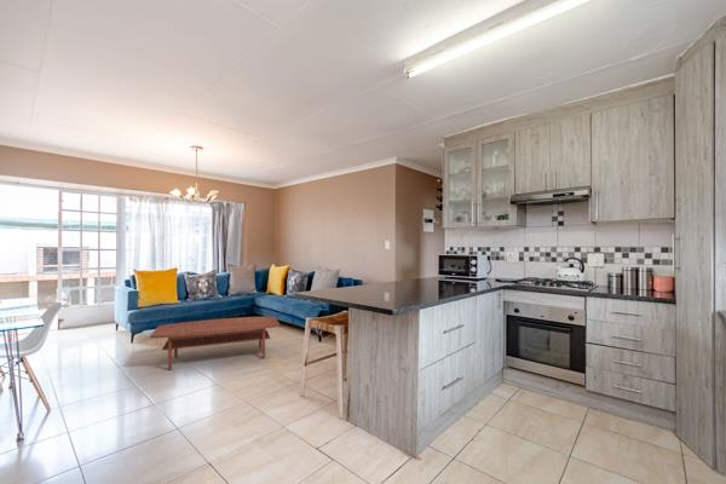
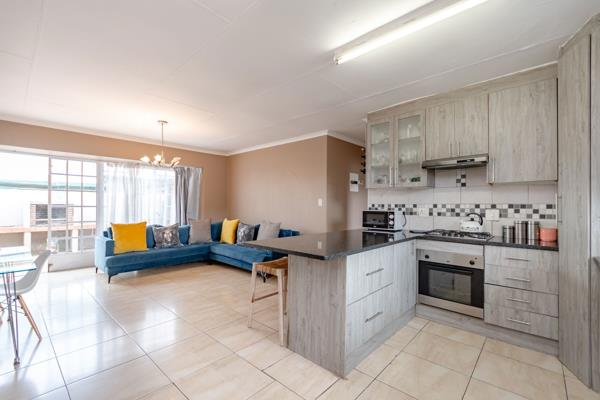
- coffee table [149,315,281,371]
